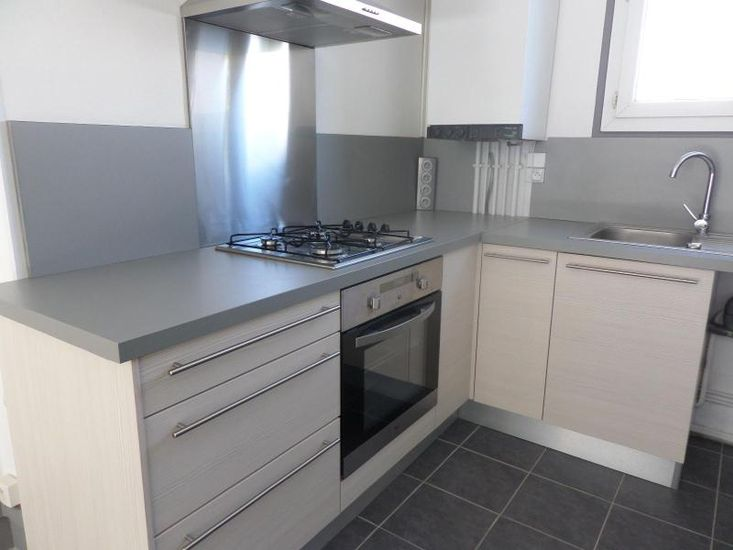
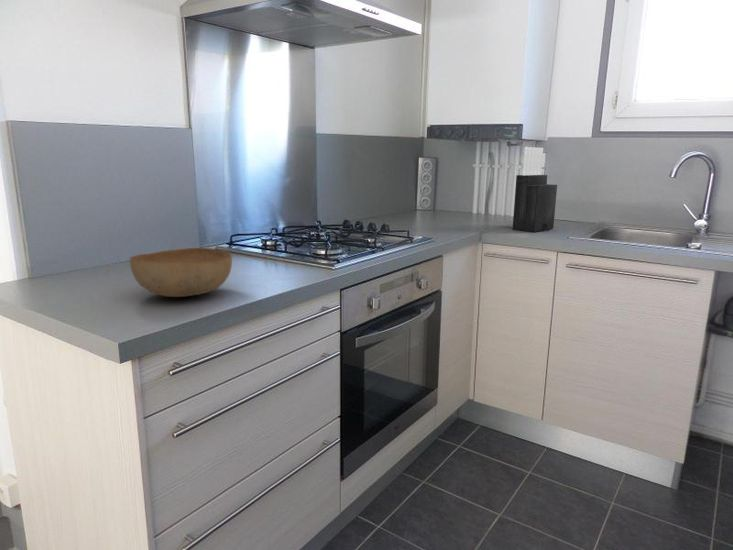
+ knife block [511,146,558,233]
+ bowl [129,247,233,298]
